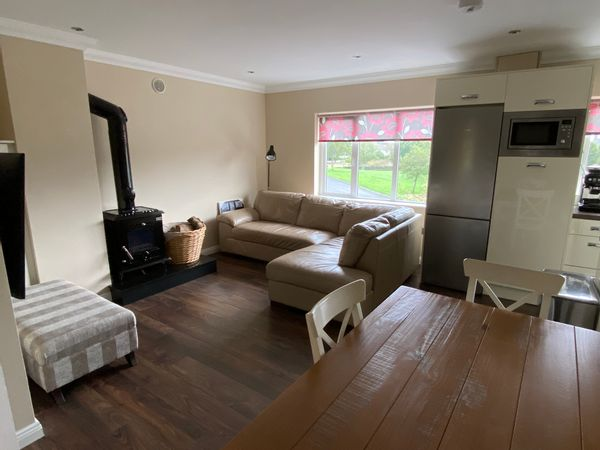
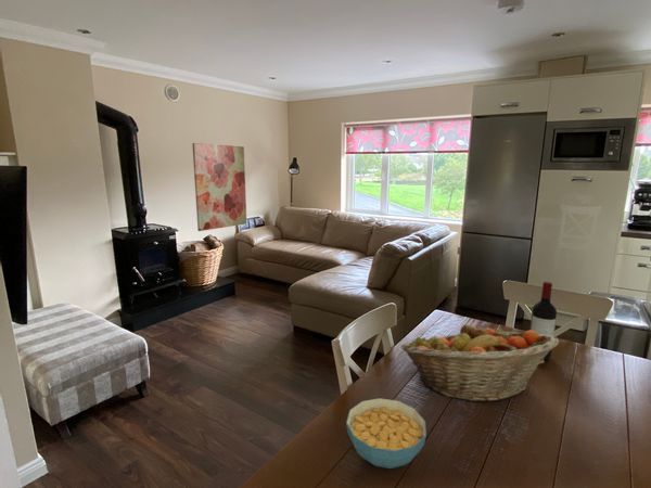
+ cereal bowl [345,397,427,470]
+ fruit basket [400,323,560,403]
+ wall art [191,142,247,232]
+ wine bottle [528,281,558,361]
